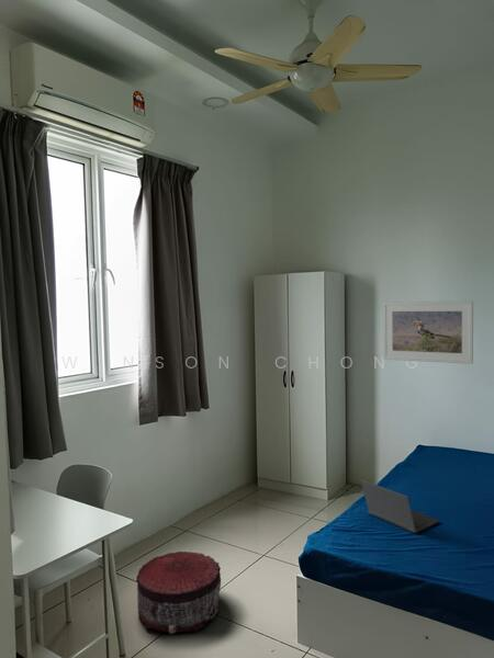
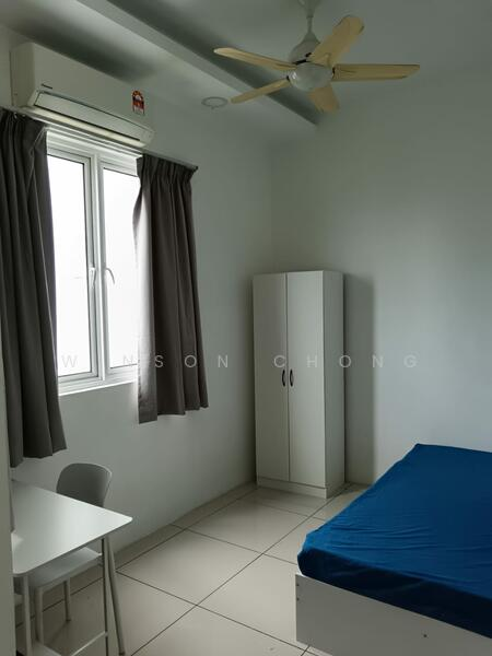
- laptop computer [360,479,439,534]
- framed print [382,299,474,365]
- pouf [135,551,222,635]
